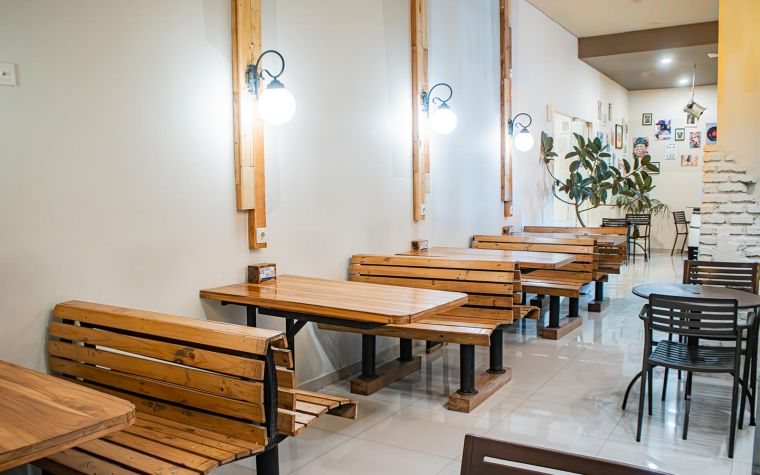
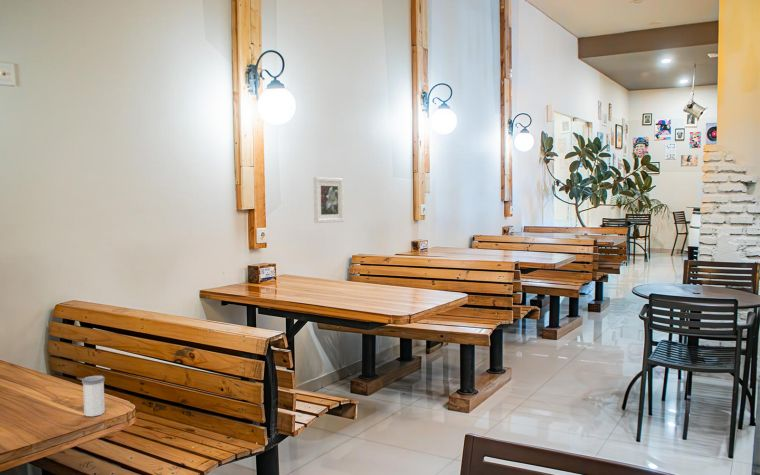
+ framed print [313,176,344,224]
+ salt shaker [81,375,106,417]
